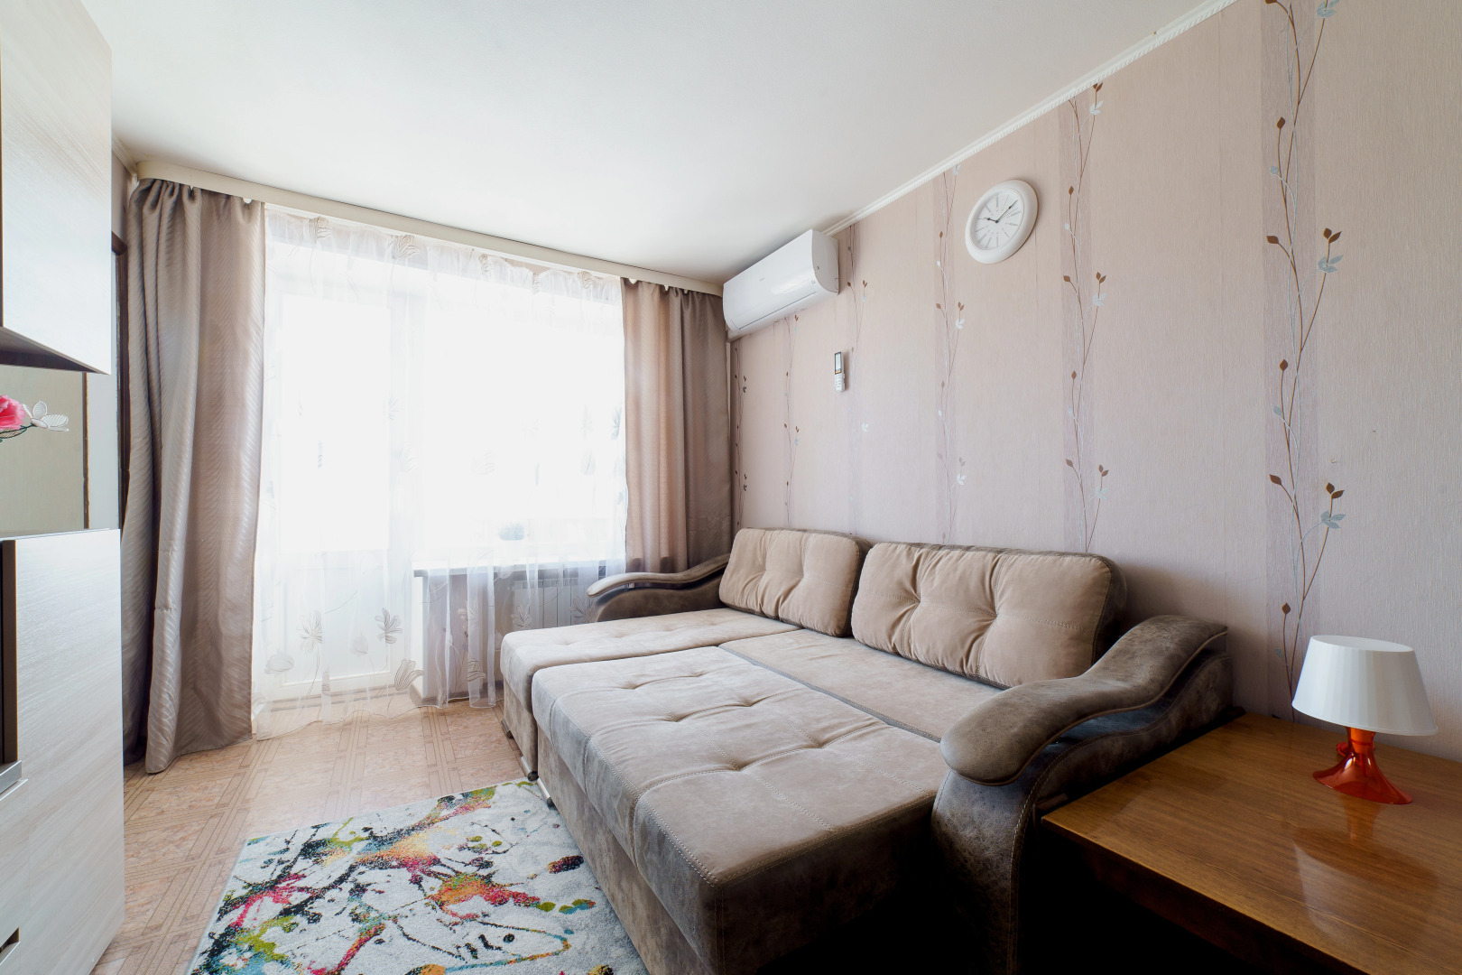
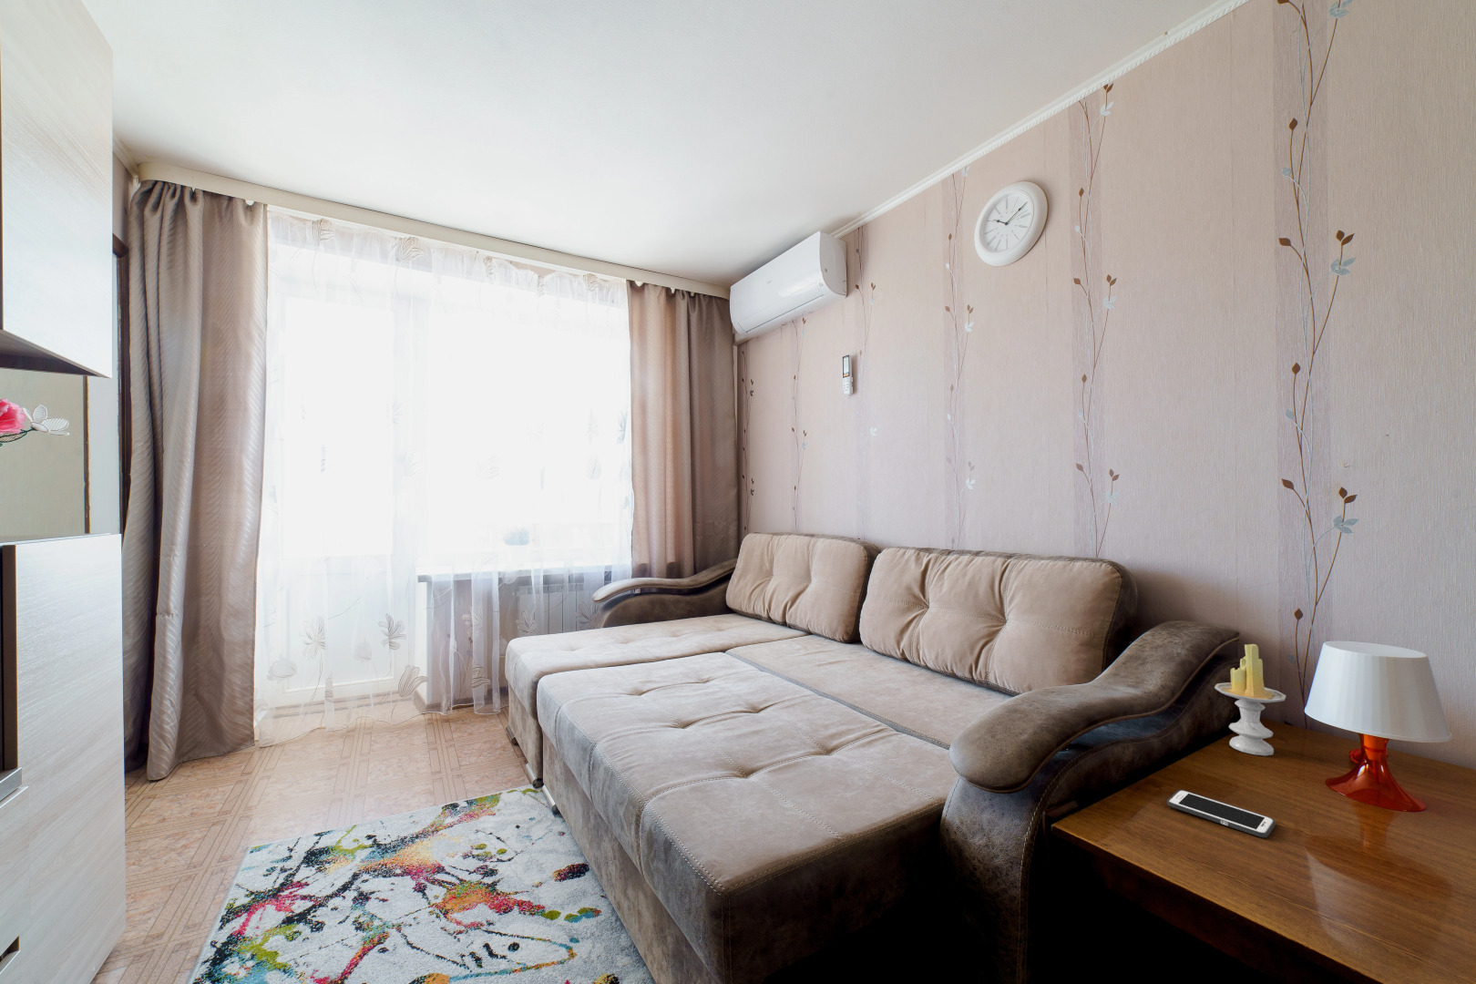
+ candle [1214,644,1286,757]
+ cell phone [1166,789,1276,839]
